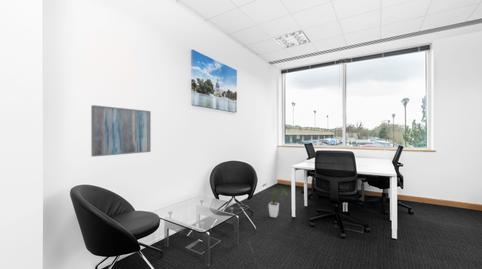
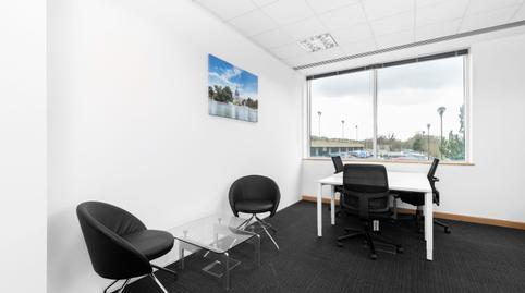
- wall art [90,104,152,158]
- house plant [261,182,289,219]
